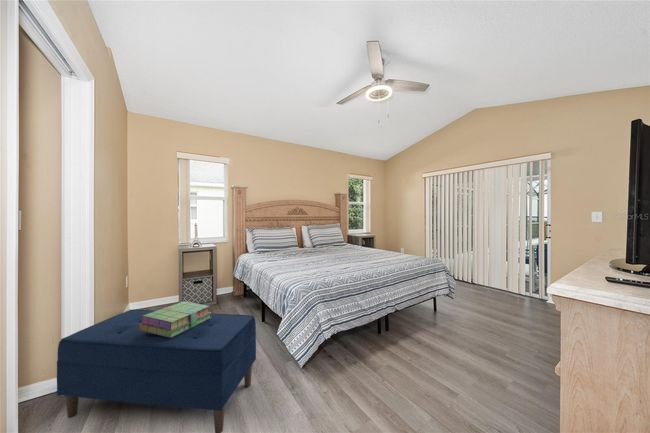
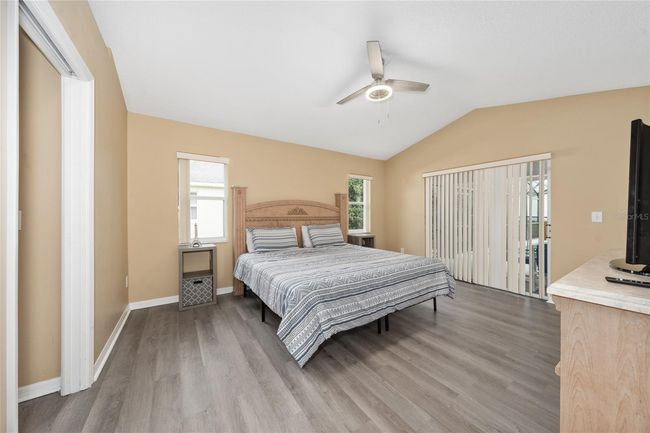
- stack of books [138,300,212,338]
- bench [56,309,257,433]
